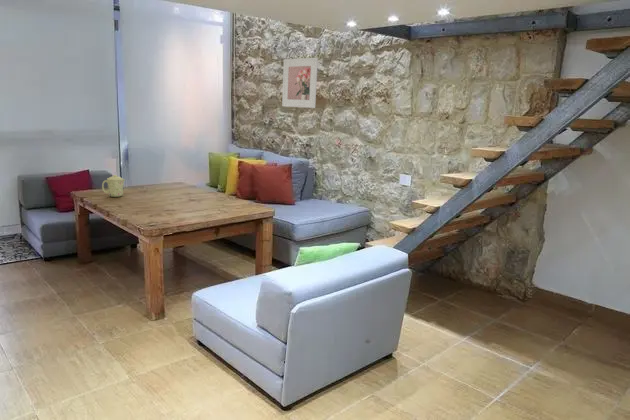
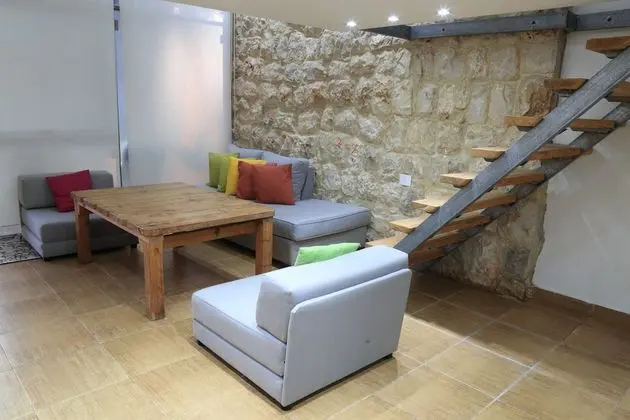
- mug [101,174,126,198]
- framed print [281,57,319,109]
